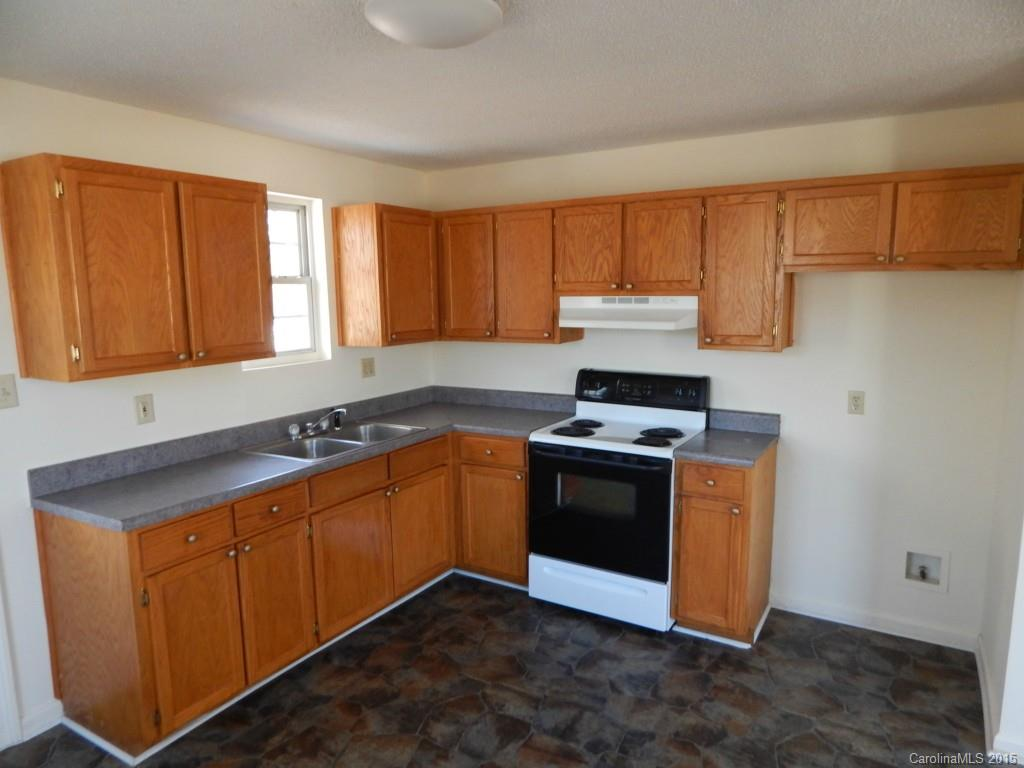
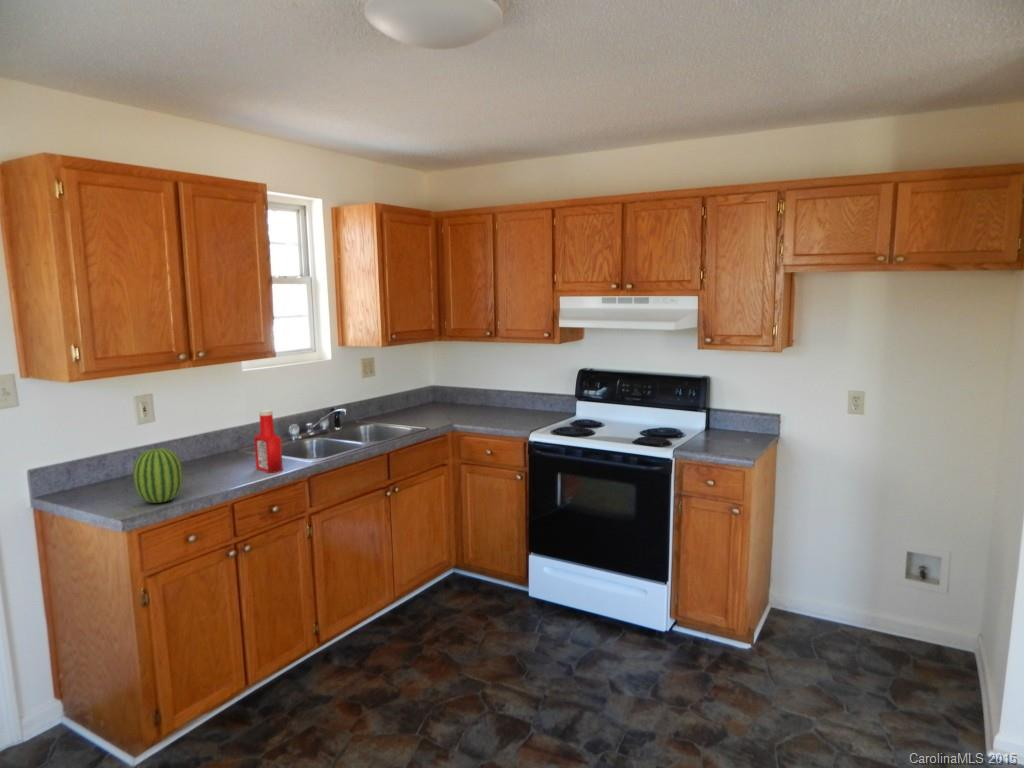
+ fruit [132,445,184,504]
+ soap bottle [253,409,284,474]
